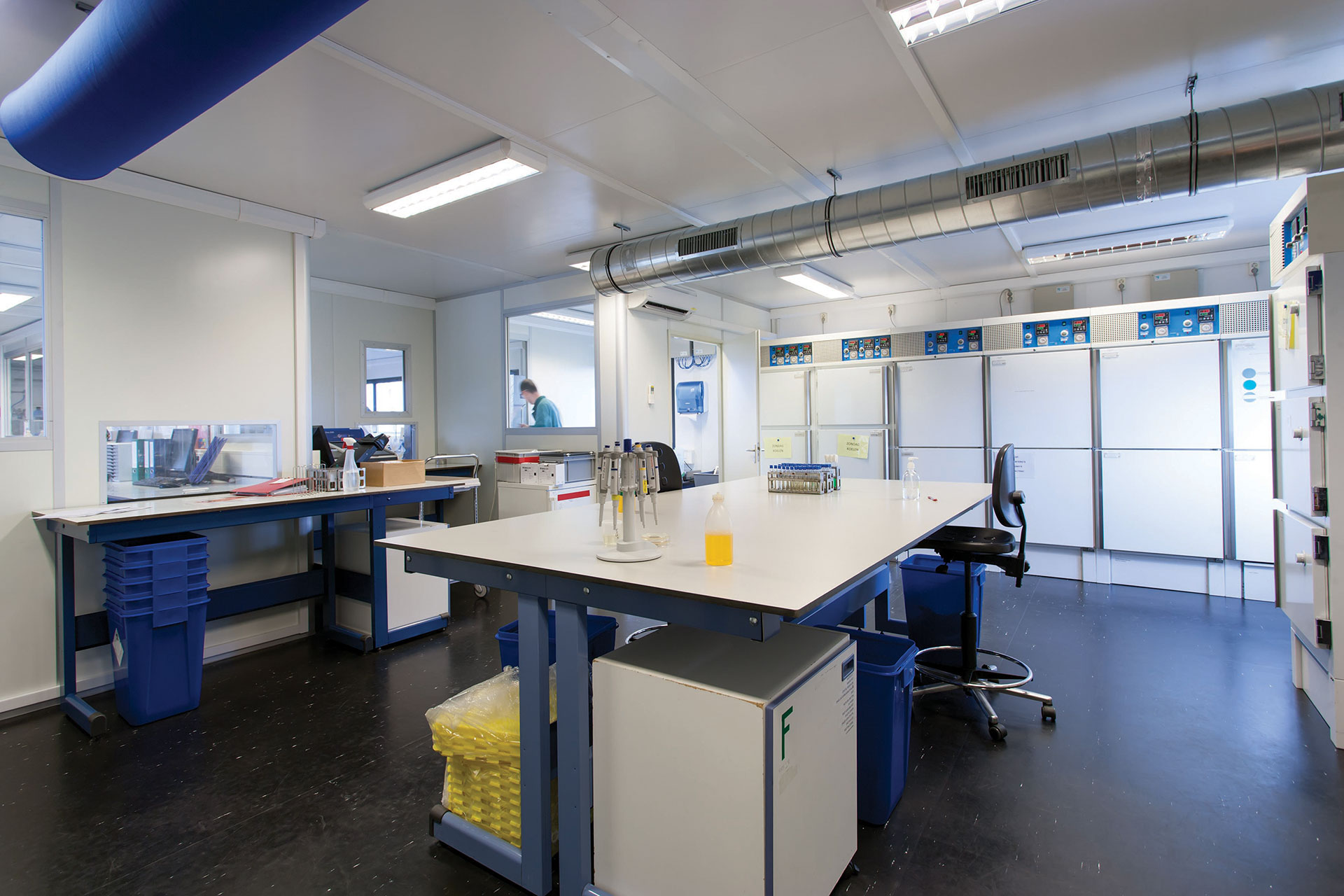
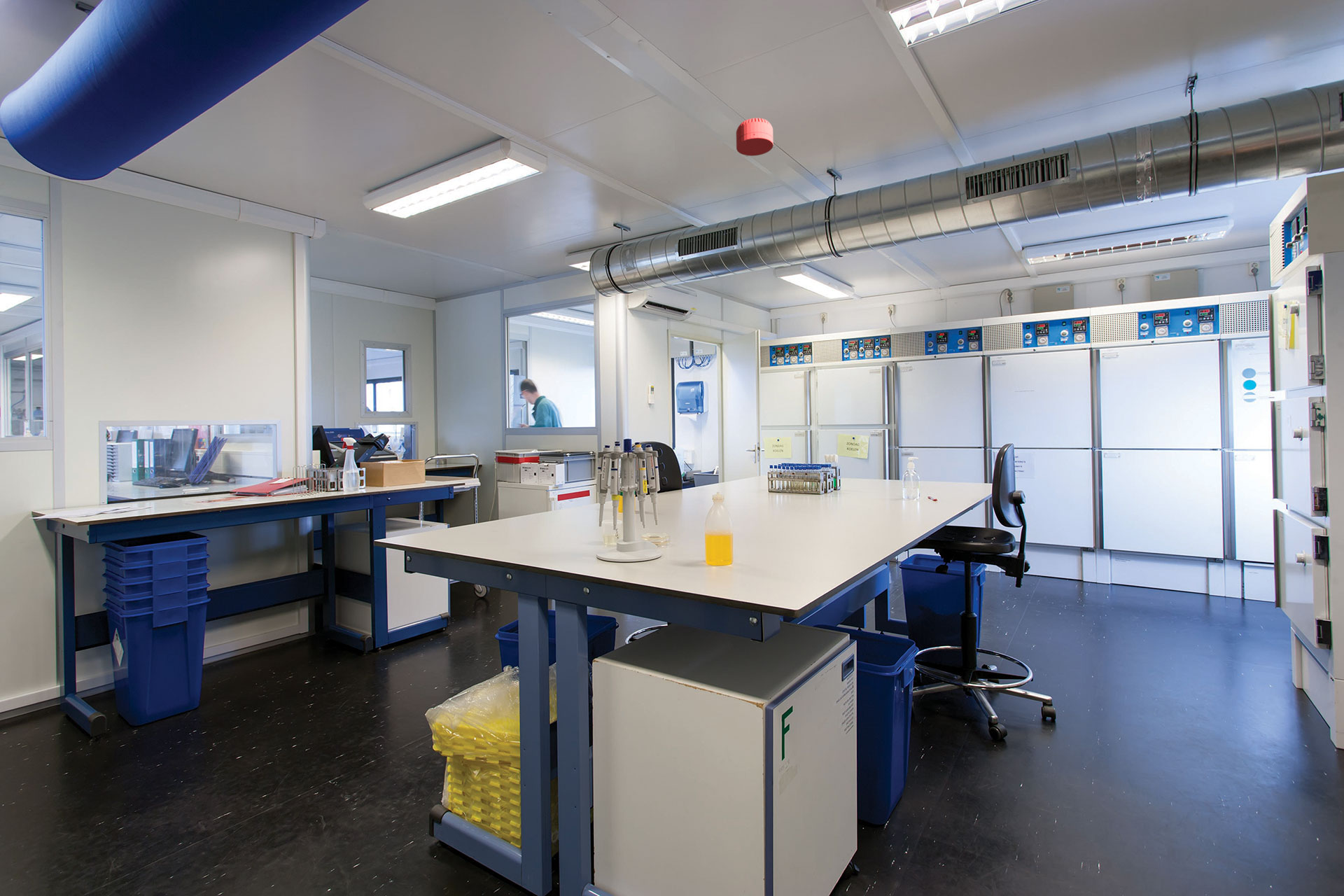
+ smoke detector [736,118,774,157]
